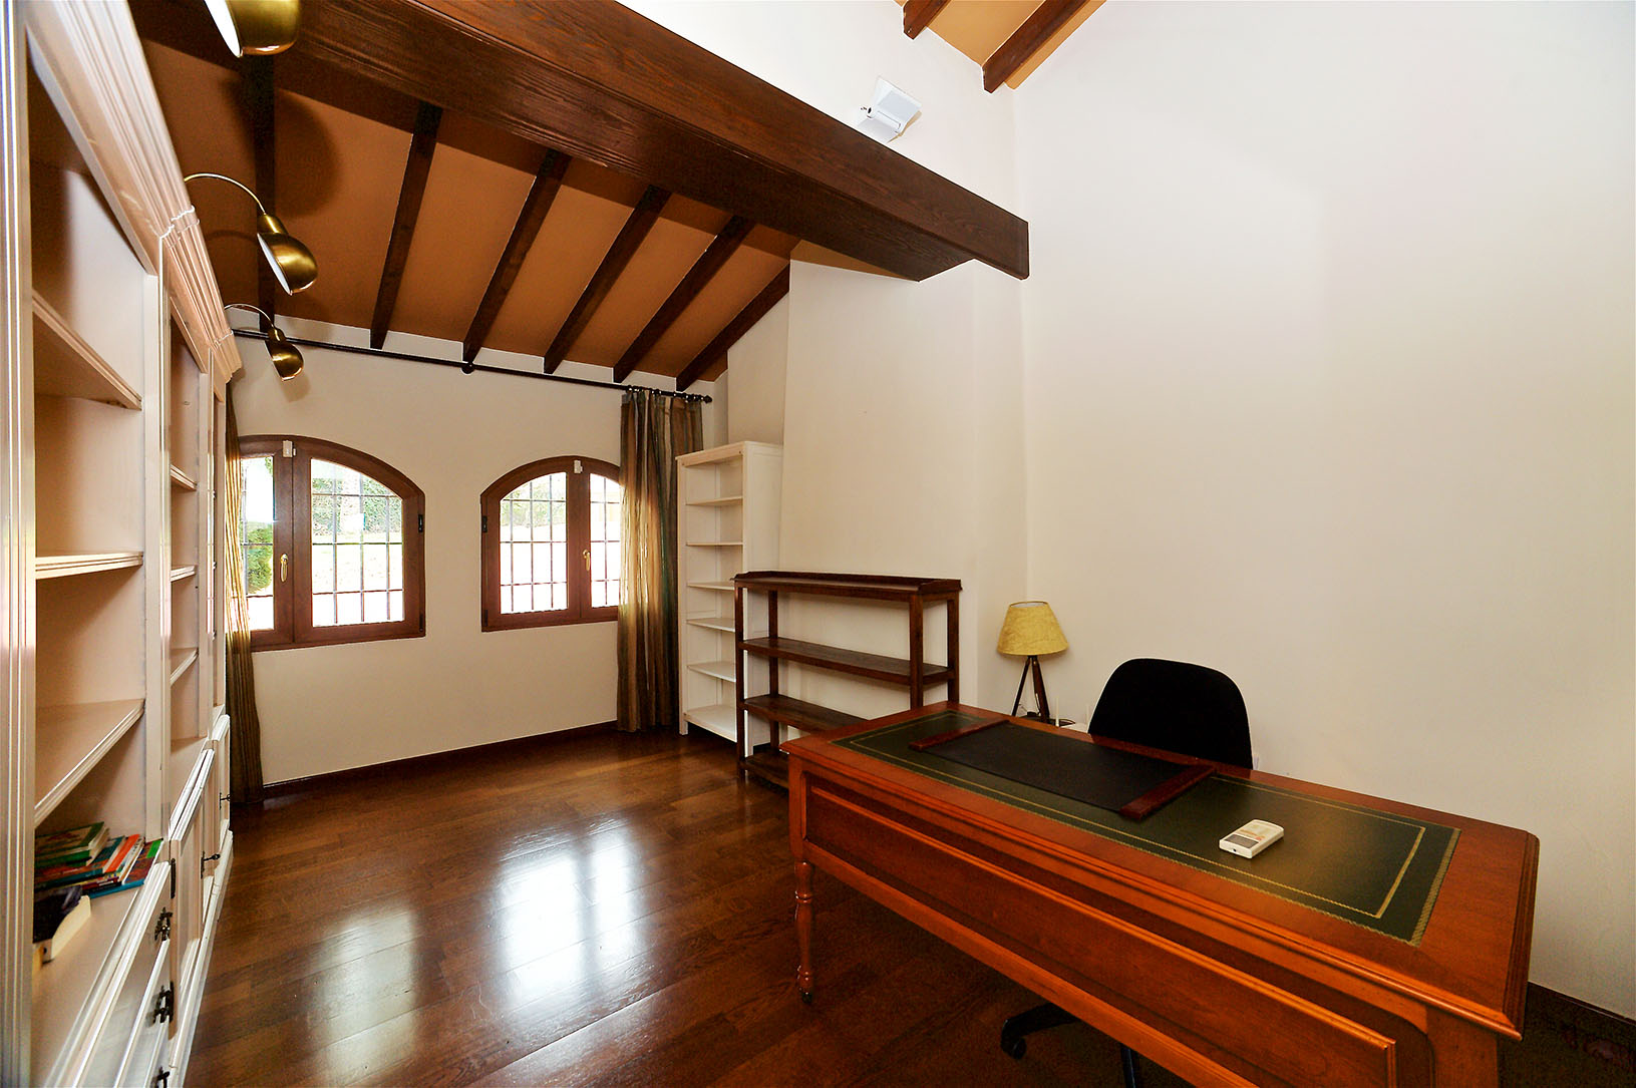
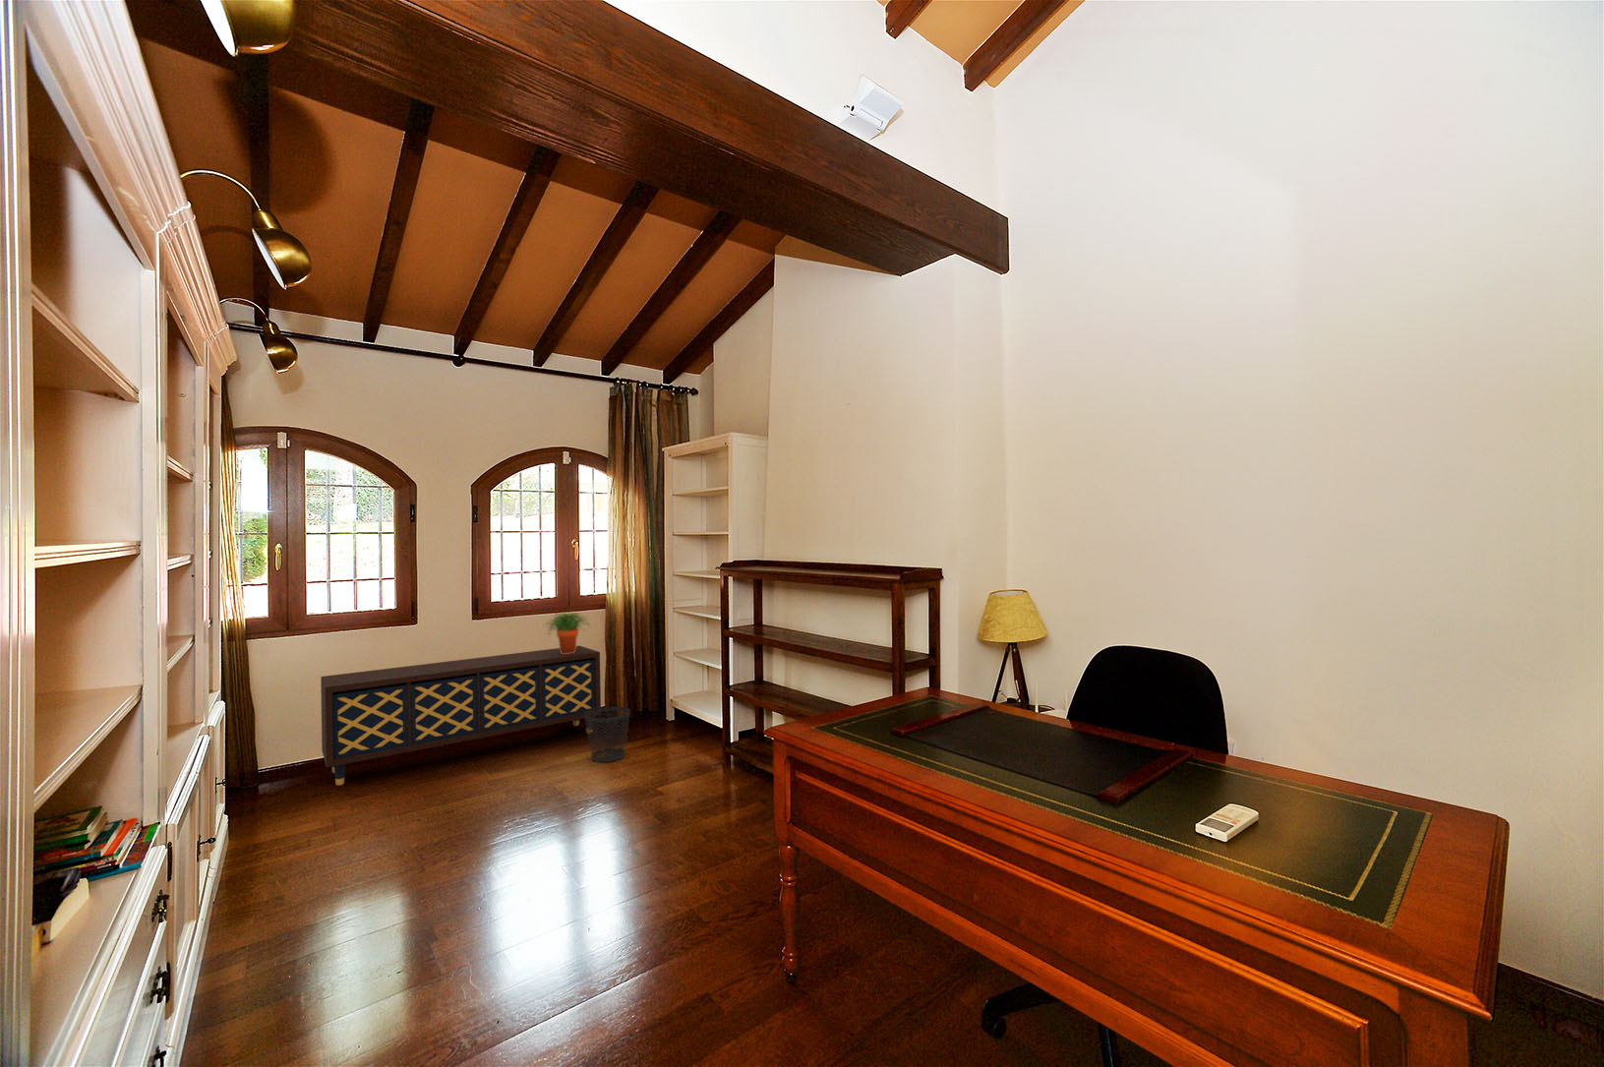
+ wastebasket [585,705,631,763]
+ potted plant [544,611,592,654]
+ sideboard [319,645,601,787]
